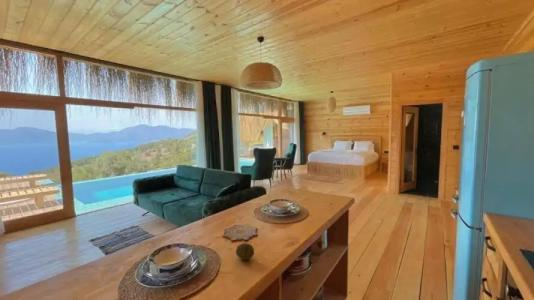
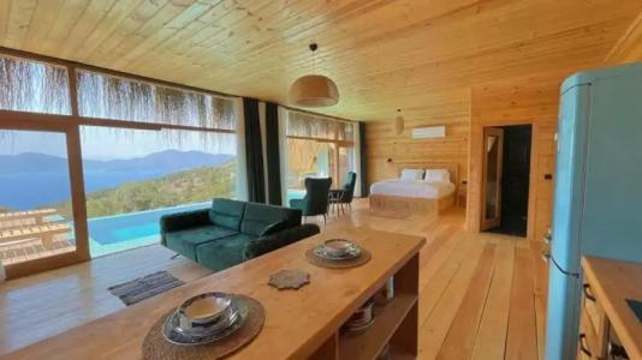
- fruit [235,242,255,261]
